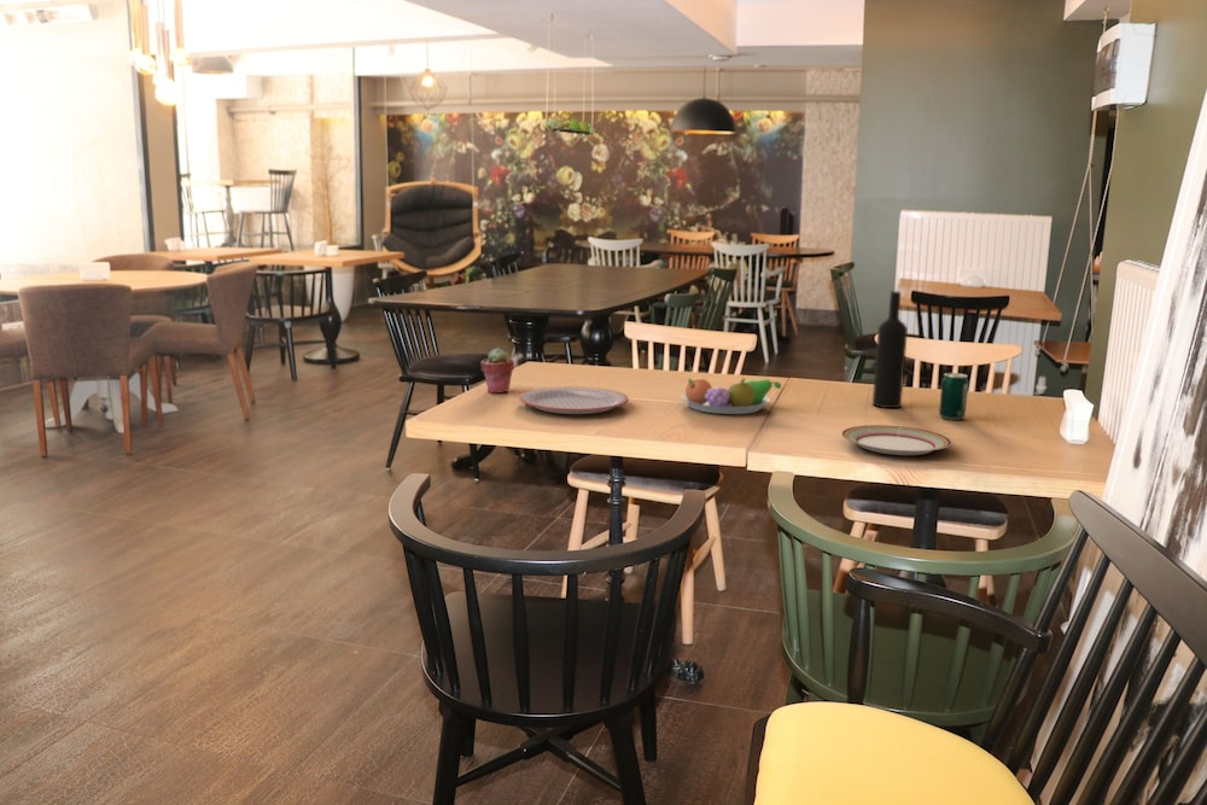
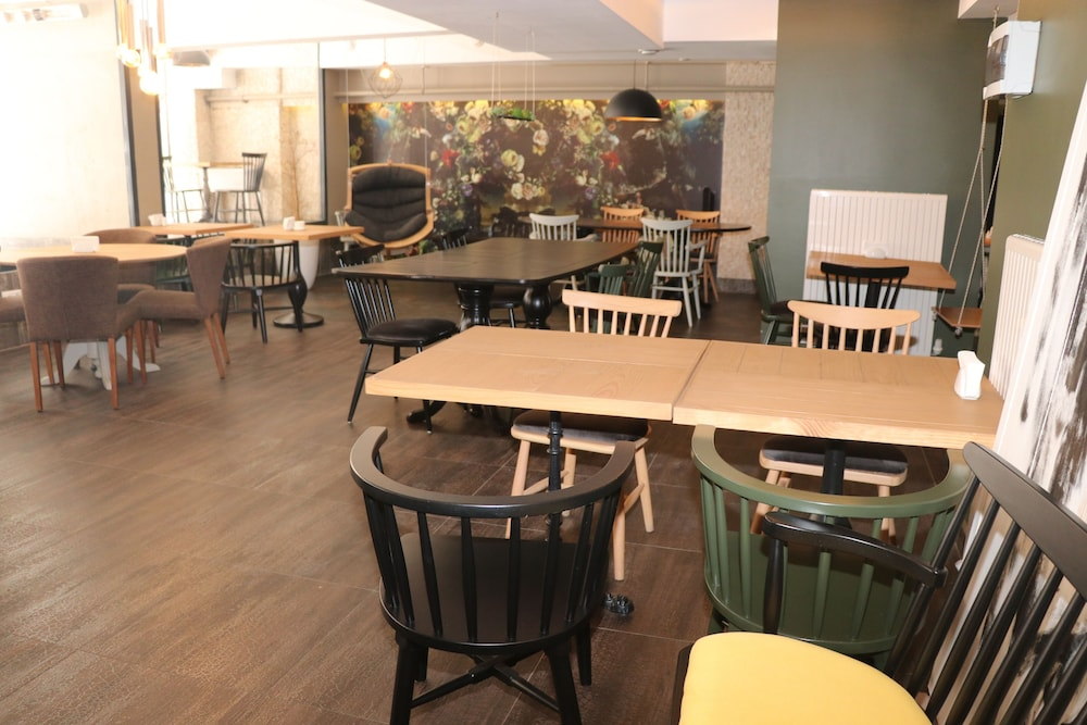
- plate [840,424,952,456]
- plate [518,385,630,415]
- fruit bowl [680,377,782,415]
- wine bottle [871,290,909,409]
- beverage can [938,372,969,421]
- potted succulent [479,346,515,395]
